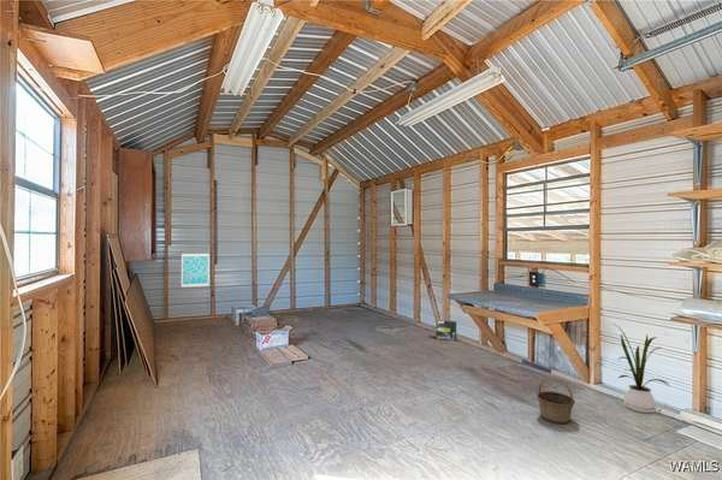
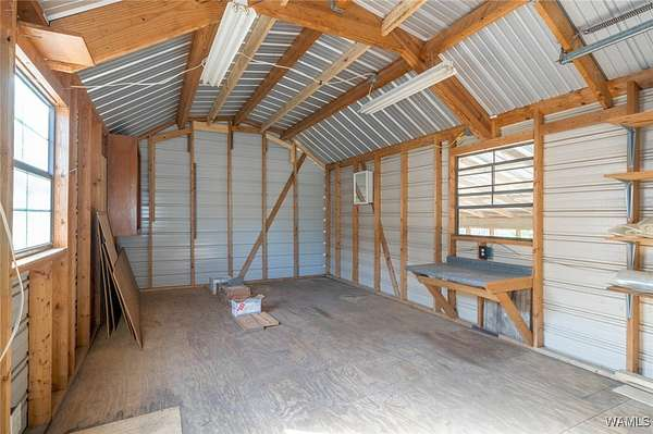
- basket [535,378,576,425]
- house plant [609,321,670,414]
- wall art [180,253,211,289]
- box [436,319,457,342]
